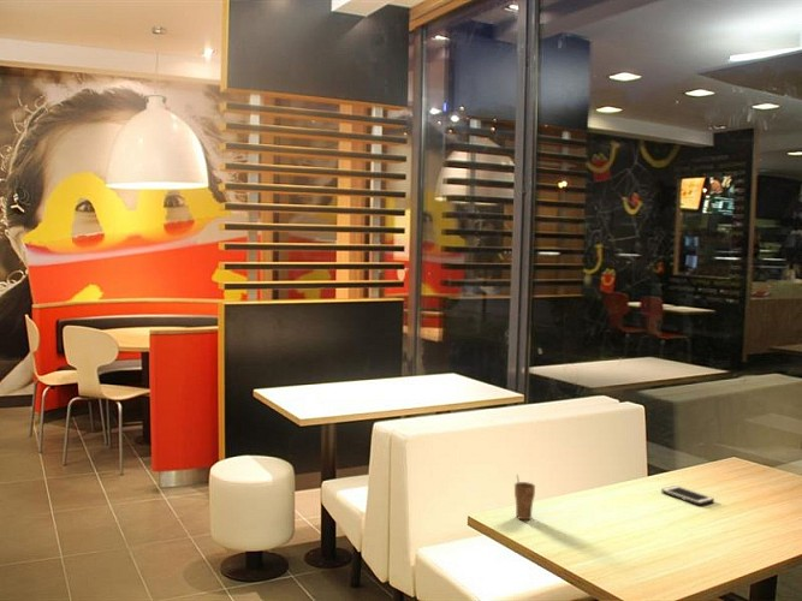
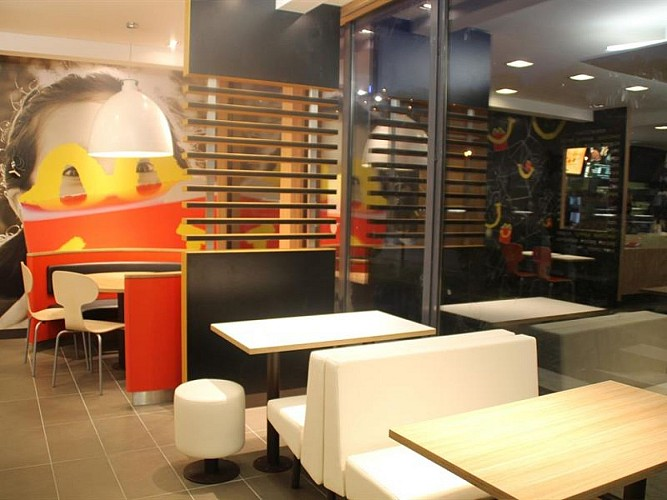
- cell phone [660,484,715,506]
- cup [513,474,536,520]
